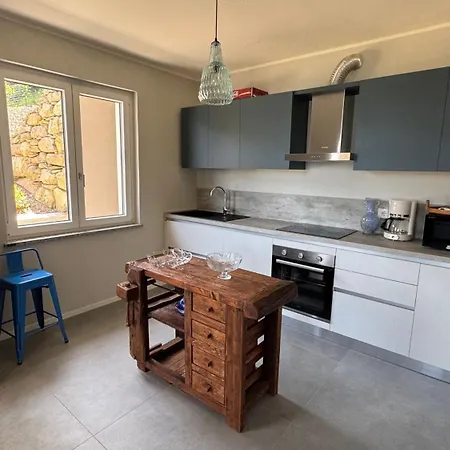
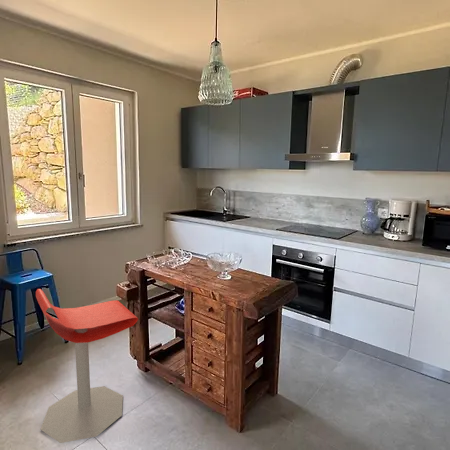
+ stool [35,288,139,444]
